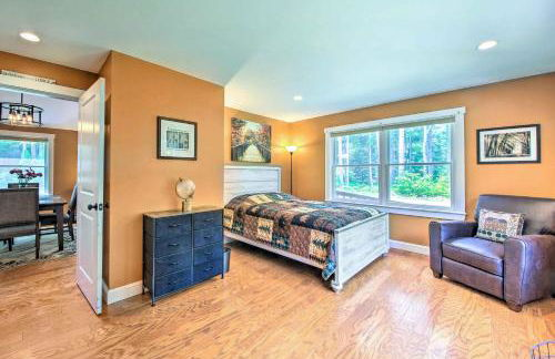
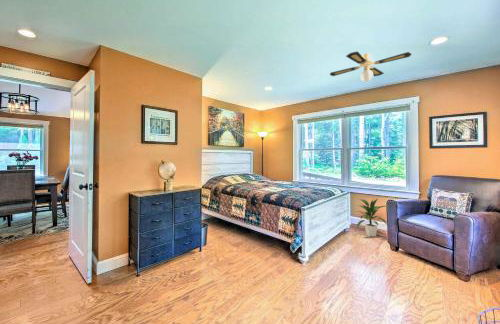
+ indoor plant [356,198,388,238]
+ ceiling fan [329,50,413,83]
